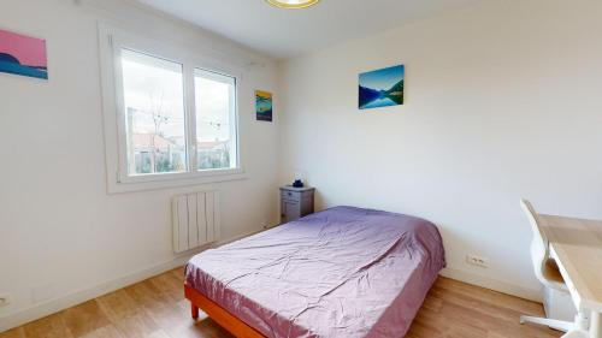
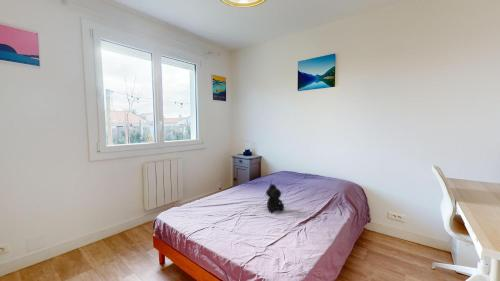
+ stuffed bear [265,183,285,213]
